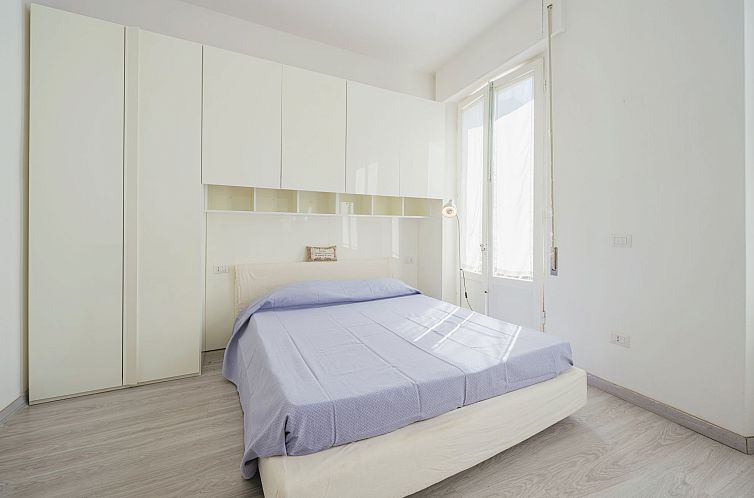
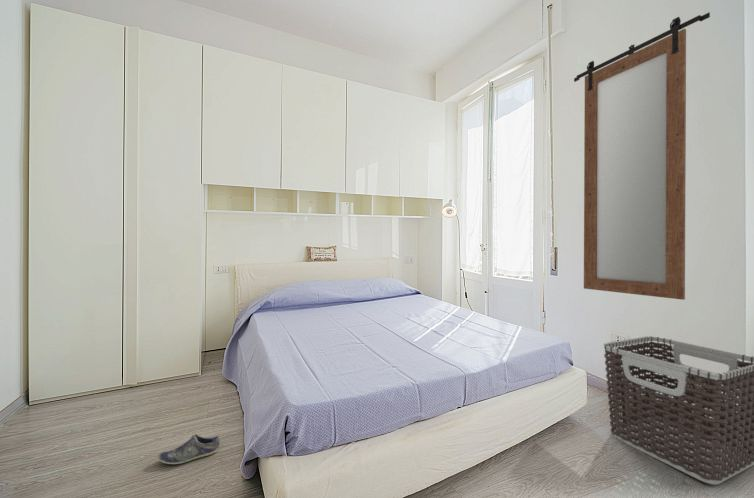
+ clothes hamper [603,335,754,486]
+ home mirror [573,11,711,301]
+ shoe [157,433,220,465]
